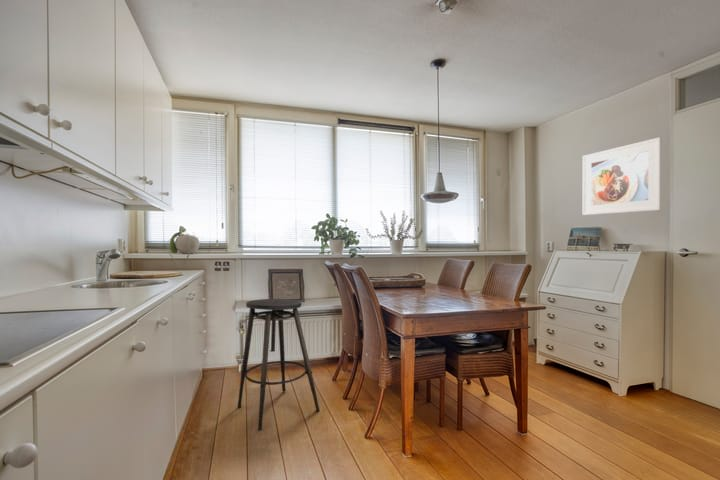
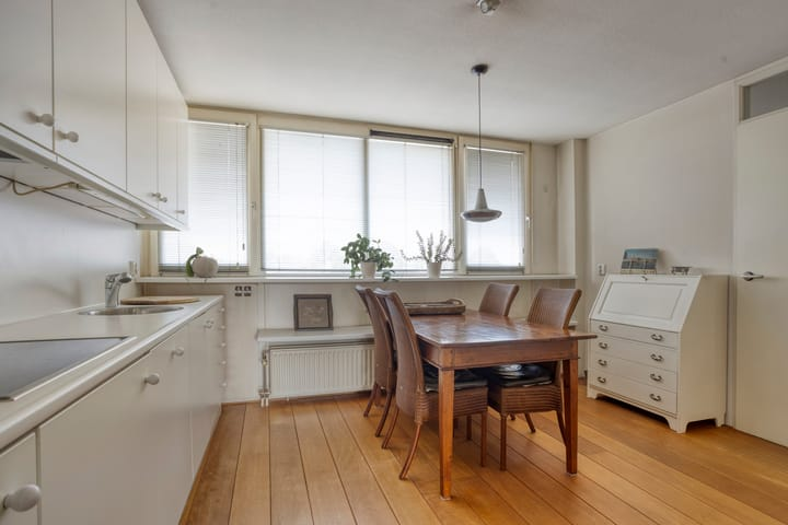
- stool [237,298,320,432]
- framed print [582,136,663,216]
